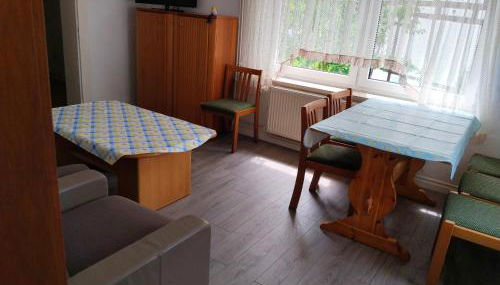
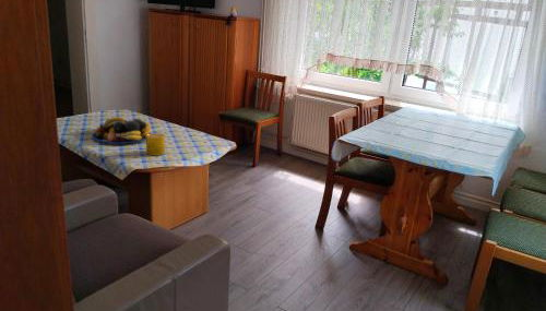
+ cup [145,132,166,156]
+ fruit bowl [91,116,152,145]
